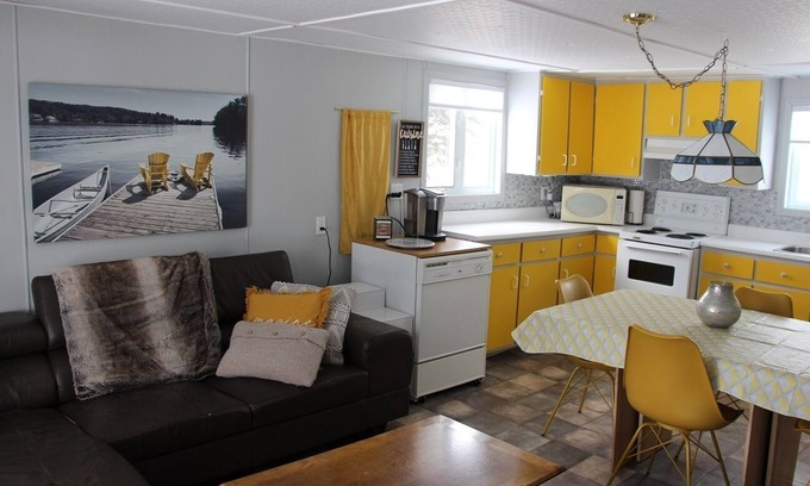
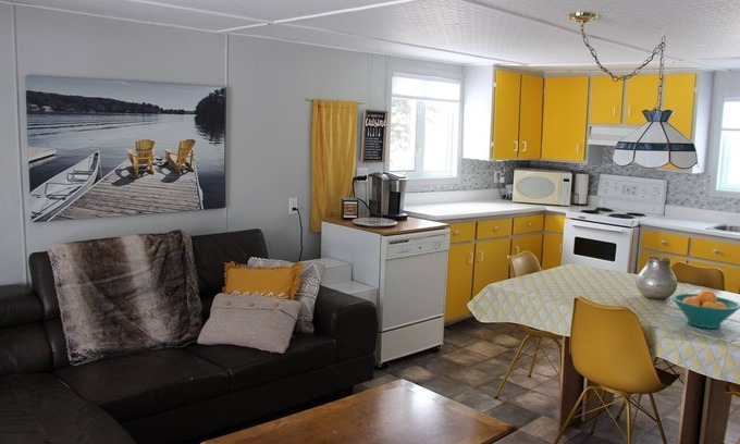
+ fruit bowl [671,289,740,330]
